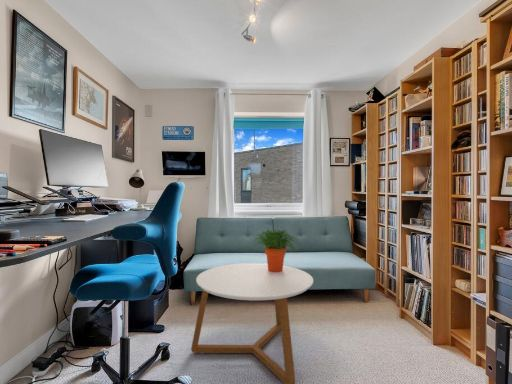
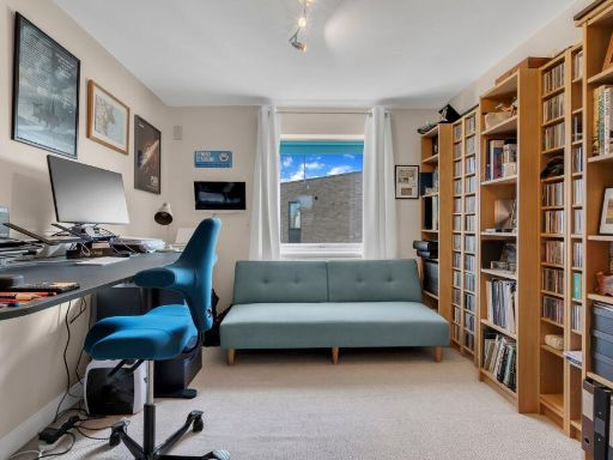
- coffee table [190,262,314,384]
- potted plant [252,228,300,272]
